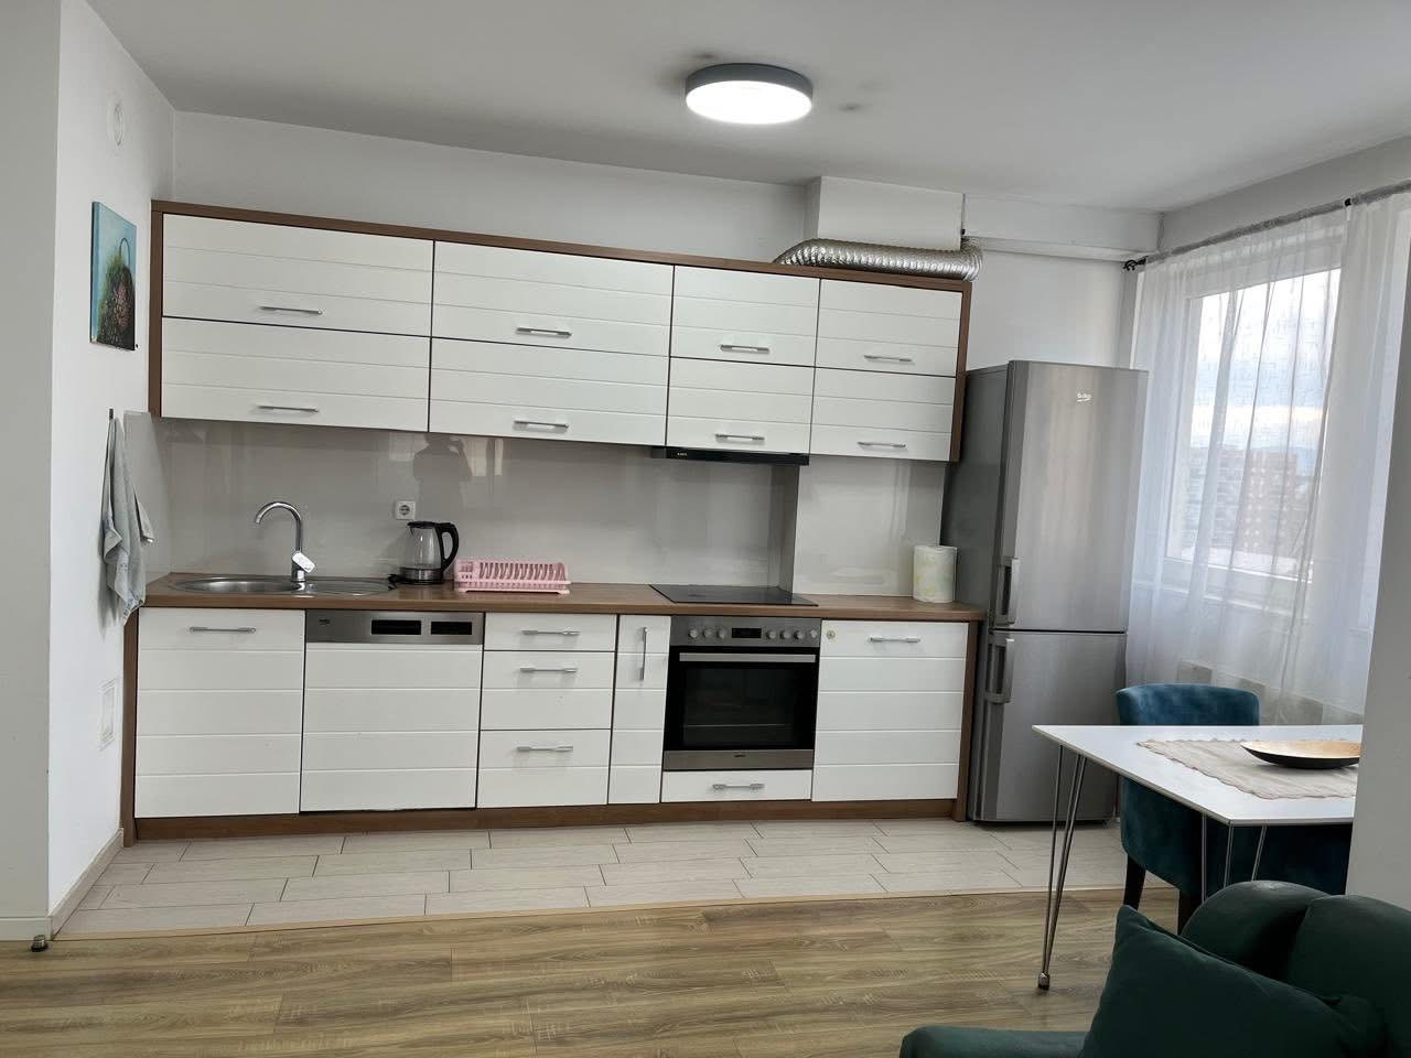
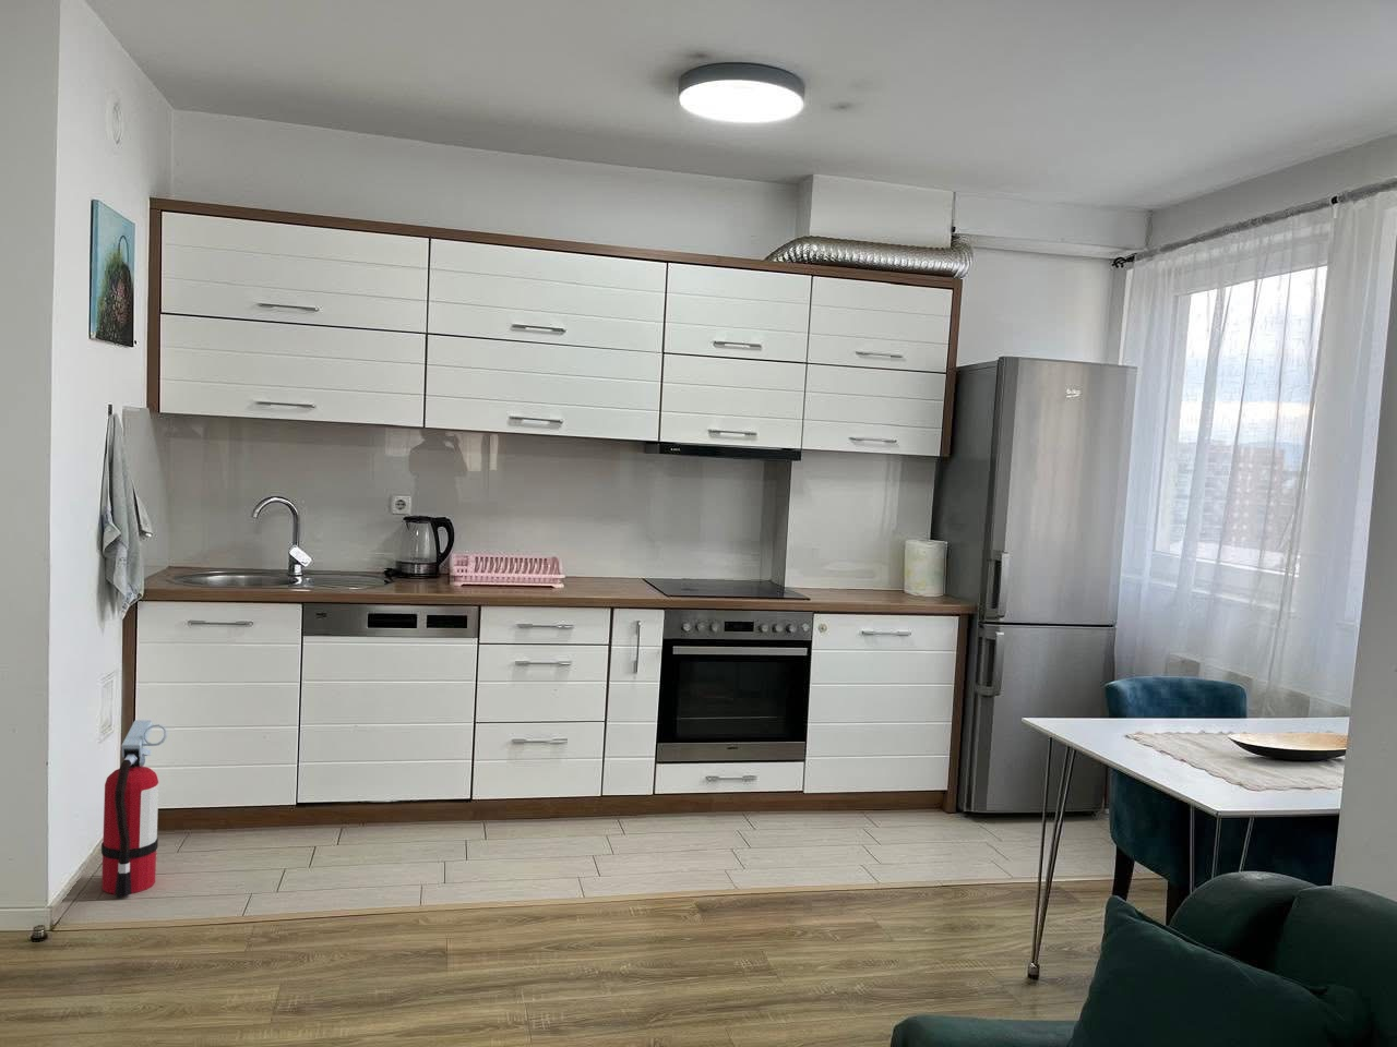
+ fire extinguisher [100,719,168,897]
